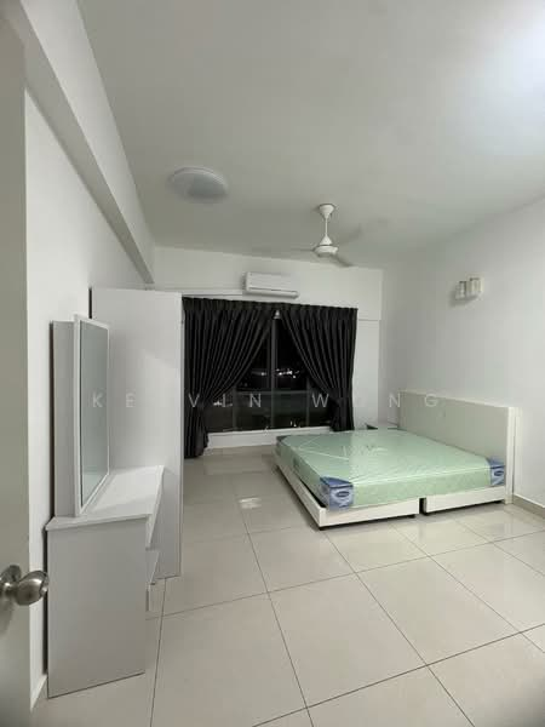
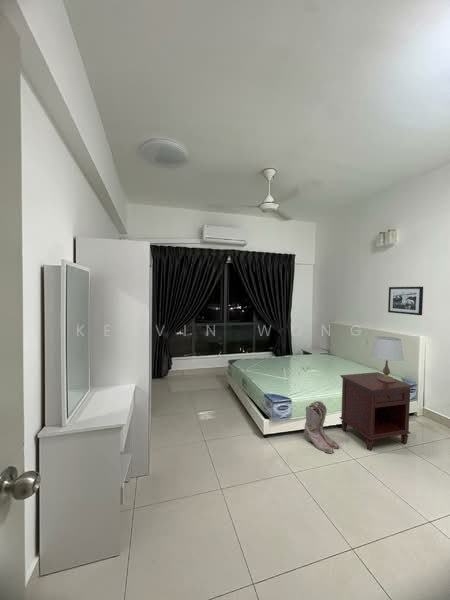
+ nightstand [338,371,415,452]
+ boots [303,400,340,454]
+ picture frame [387,286,424,316]
+ table lamp [370,335,405,382]
